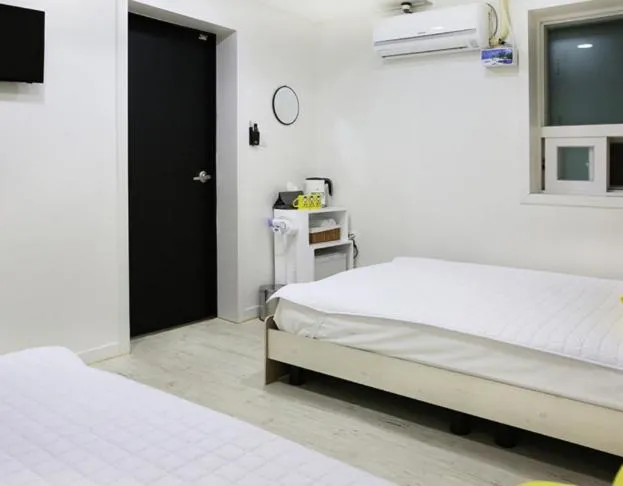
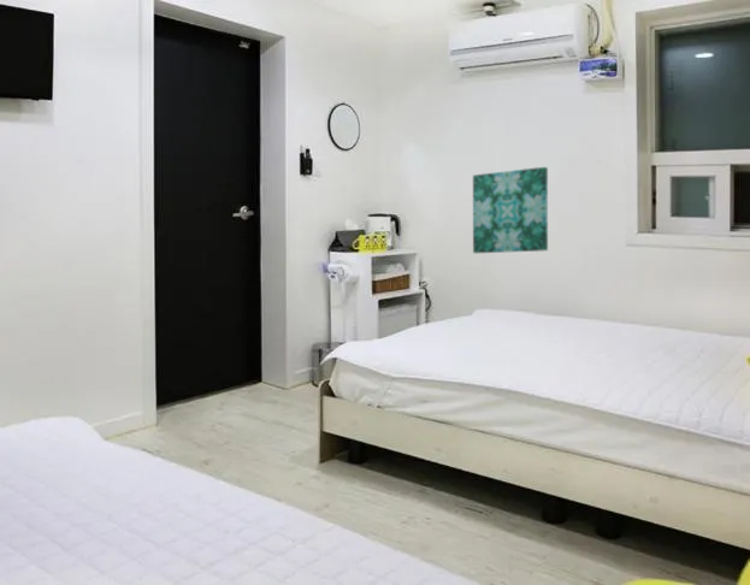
+ wall art [472,166,549,254]
